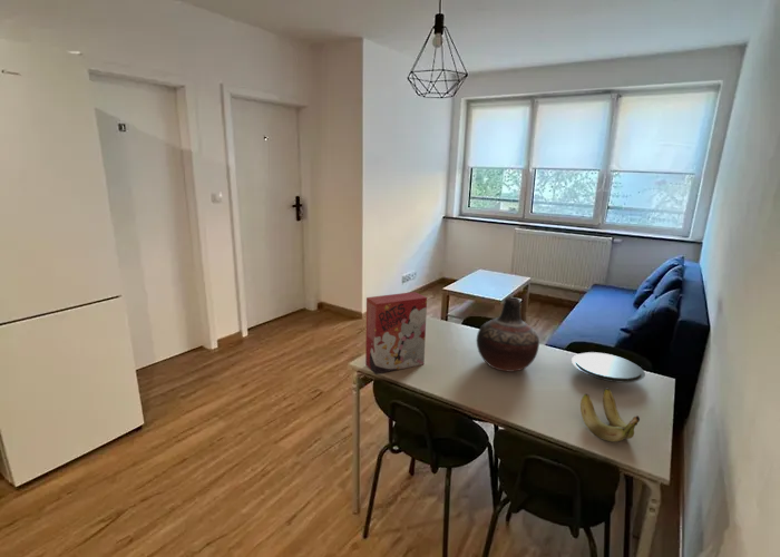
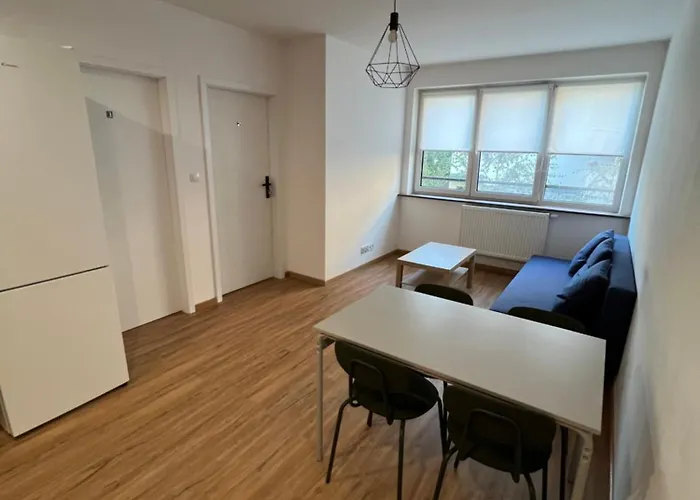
- banana [579,387,641,443]
- vase [476,296,540,373]
- plate [571,351,646,384]
- cereal box [364,291,428,375]
